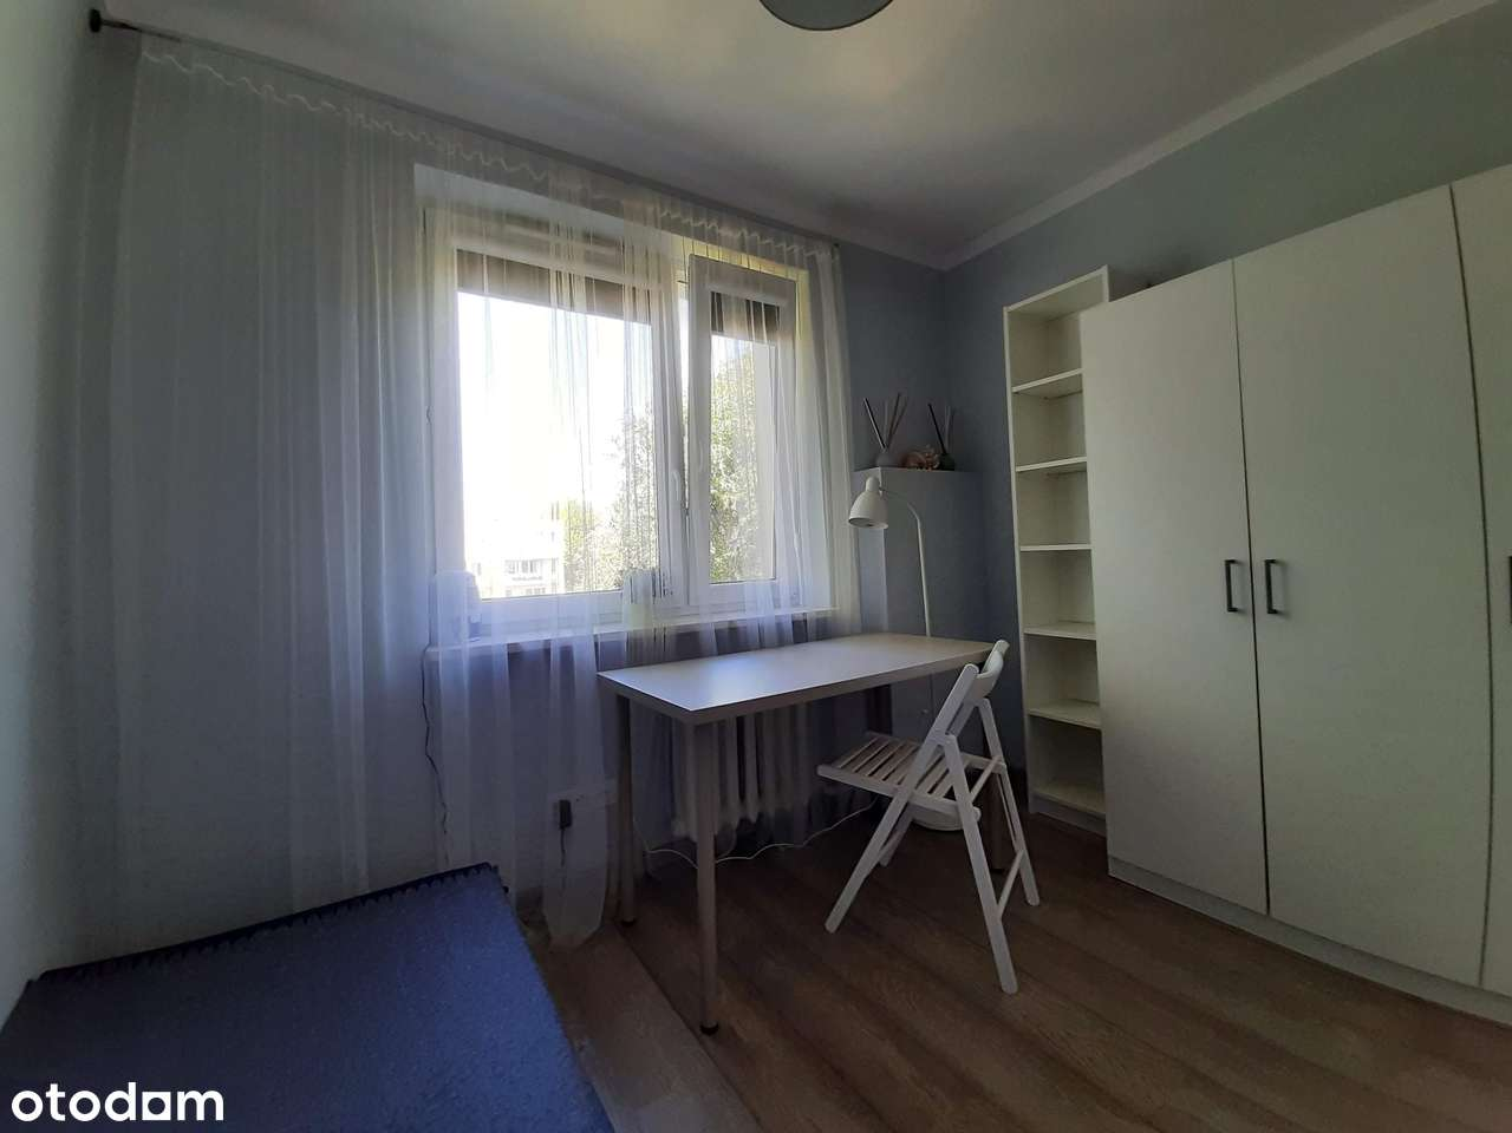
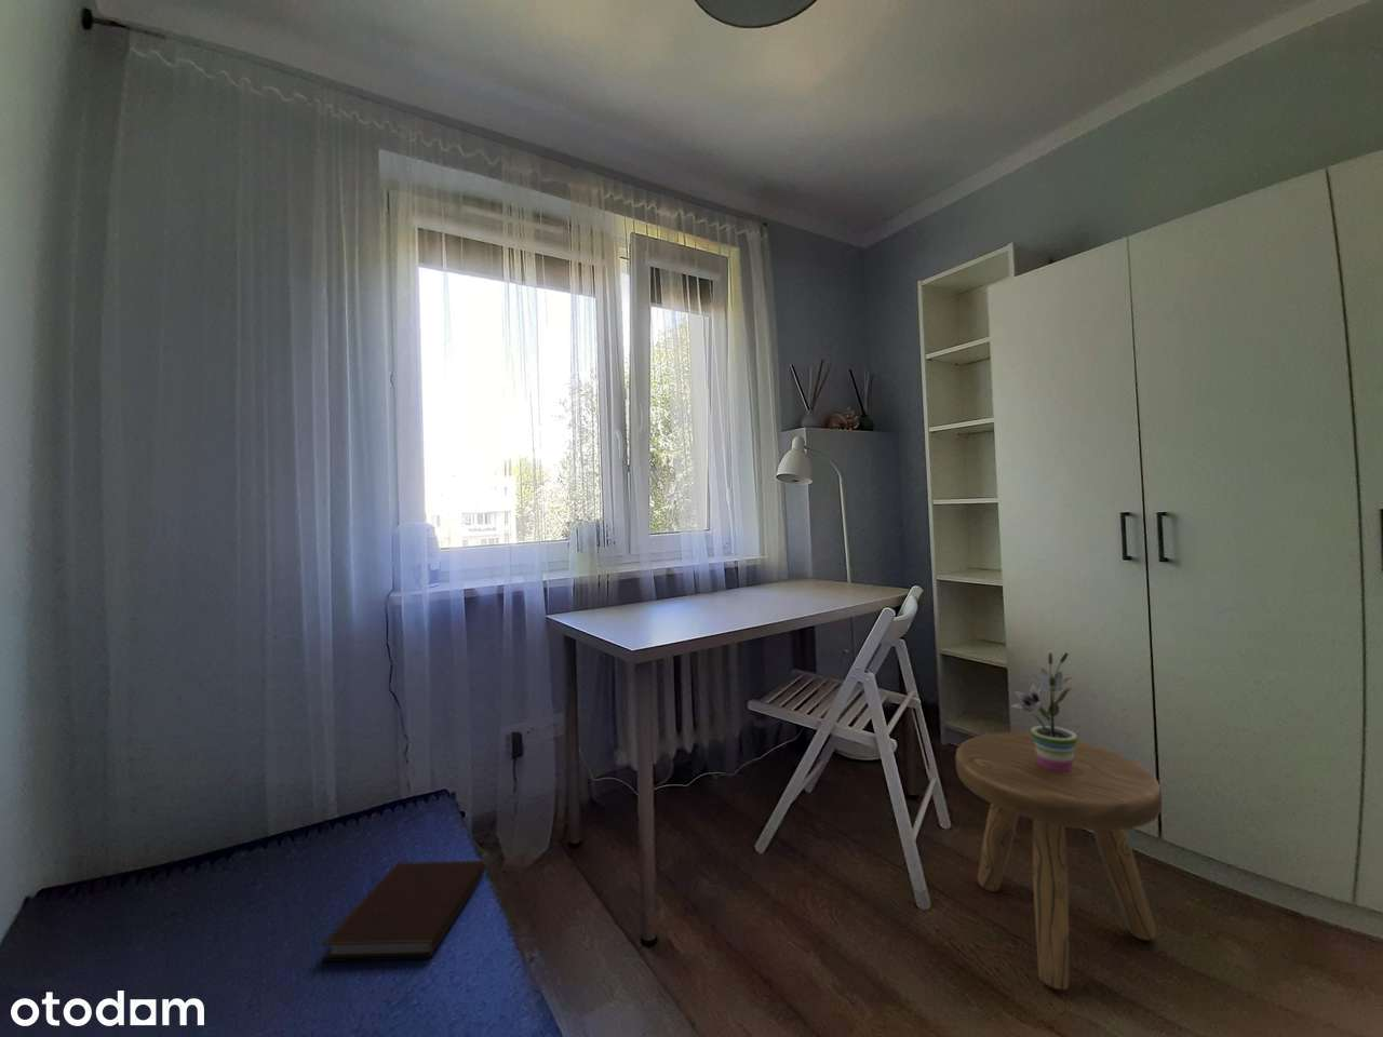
+ stool [954,731,1163,990]
+ notebook [321,859,486,963]
+ potted plant [1009,651,1078,771]
